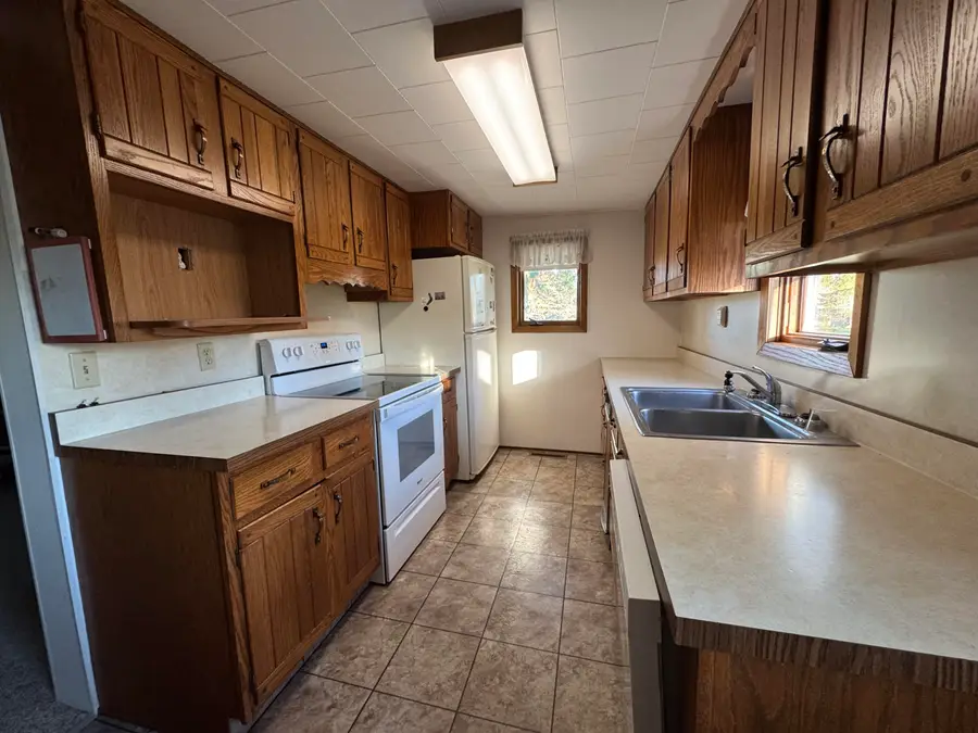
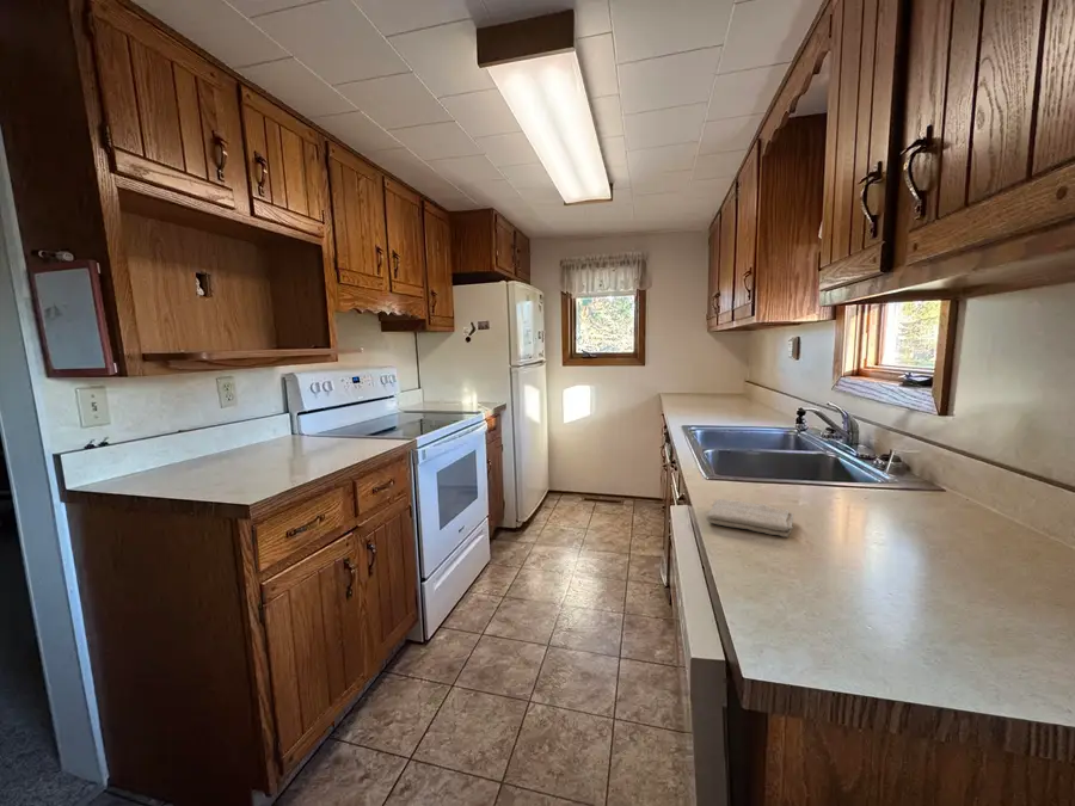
+ washcloth [706,498,794,539]
